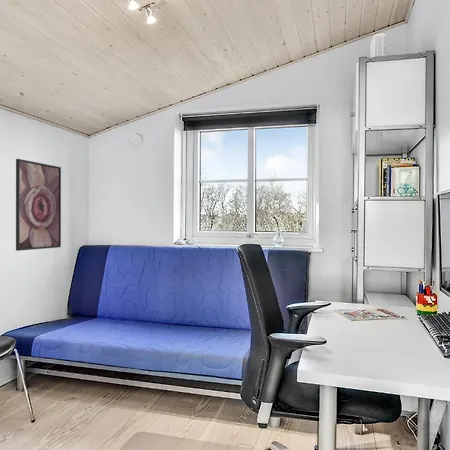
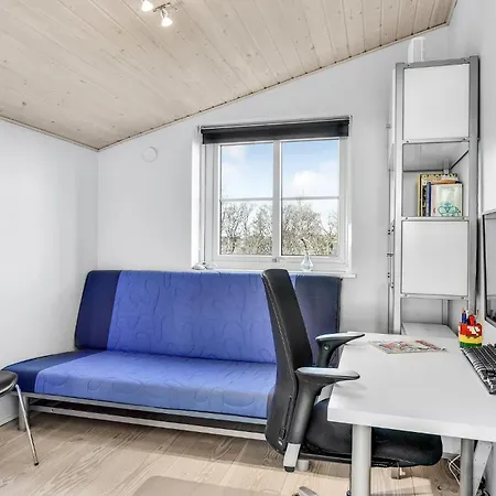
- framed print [15,158,62,252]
